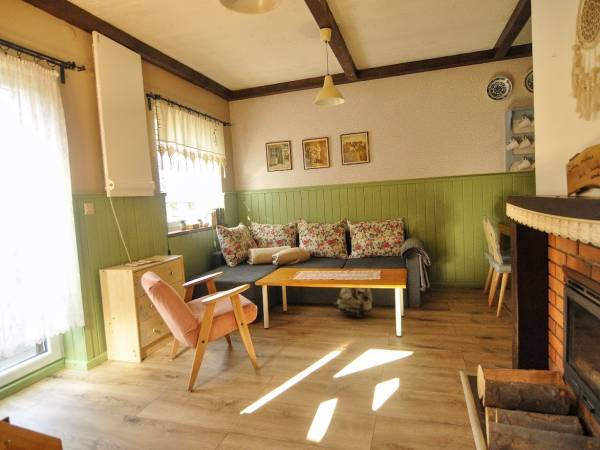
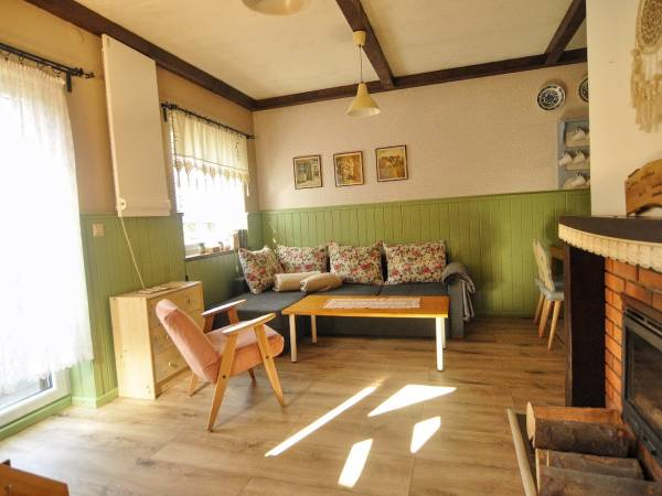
- backpack [333,287,375,319]
